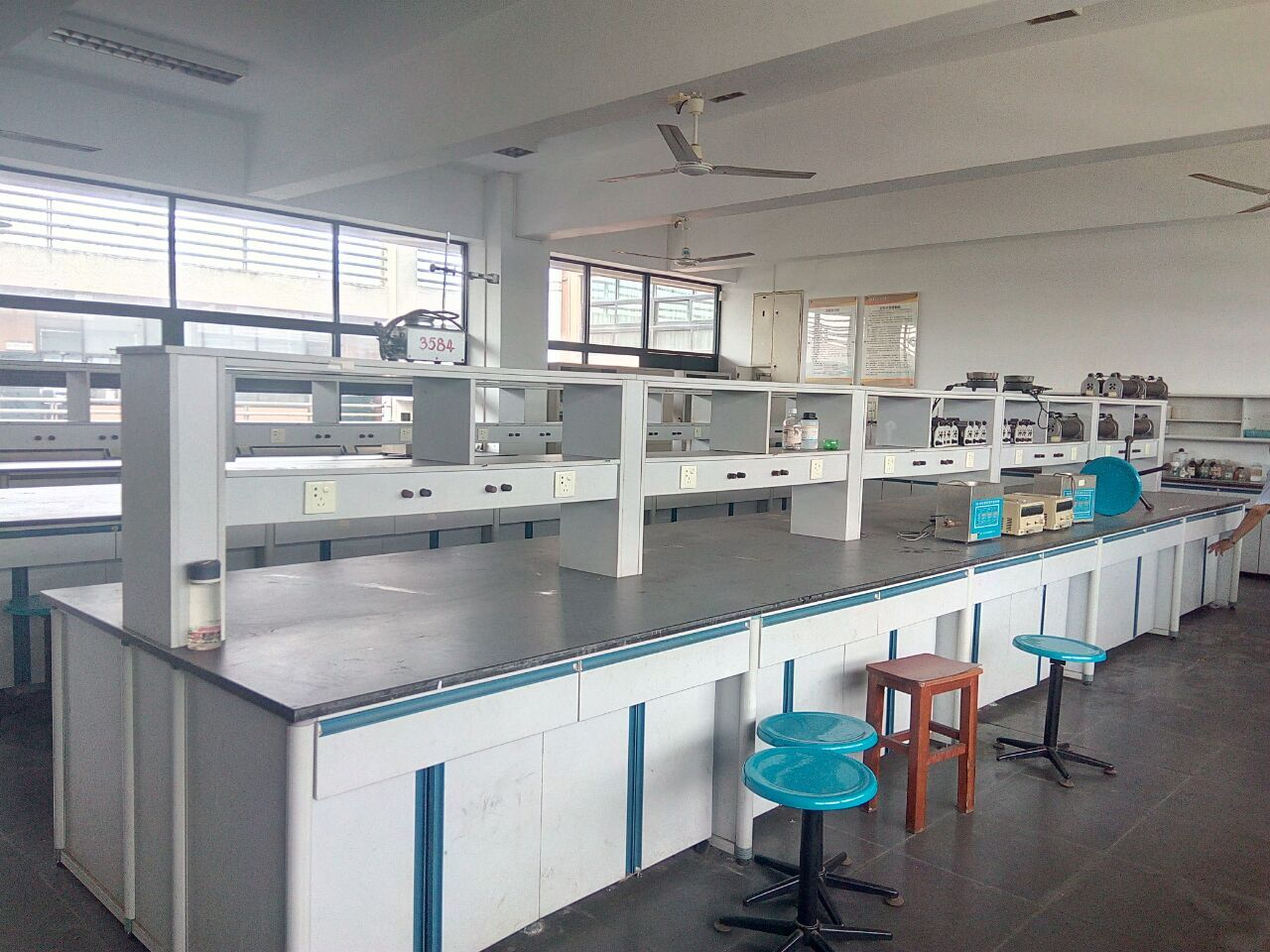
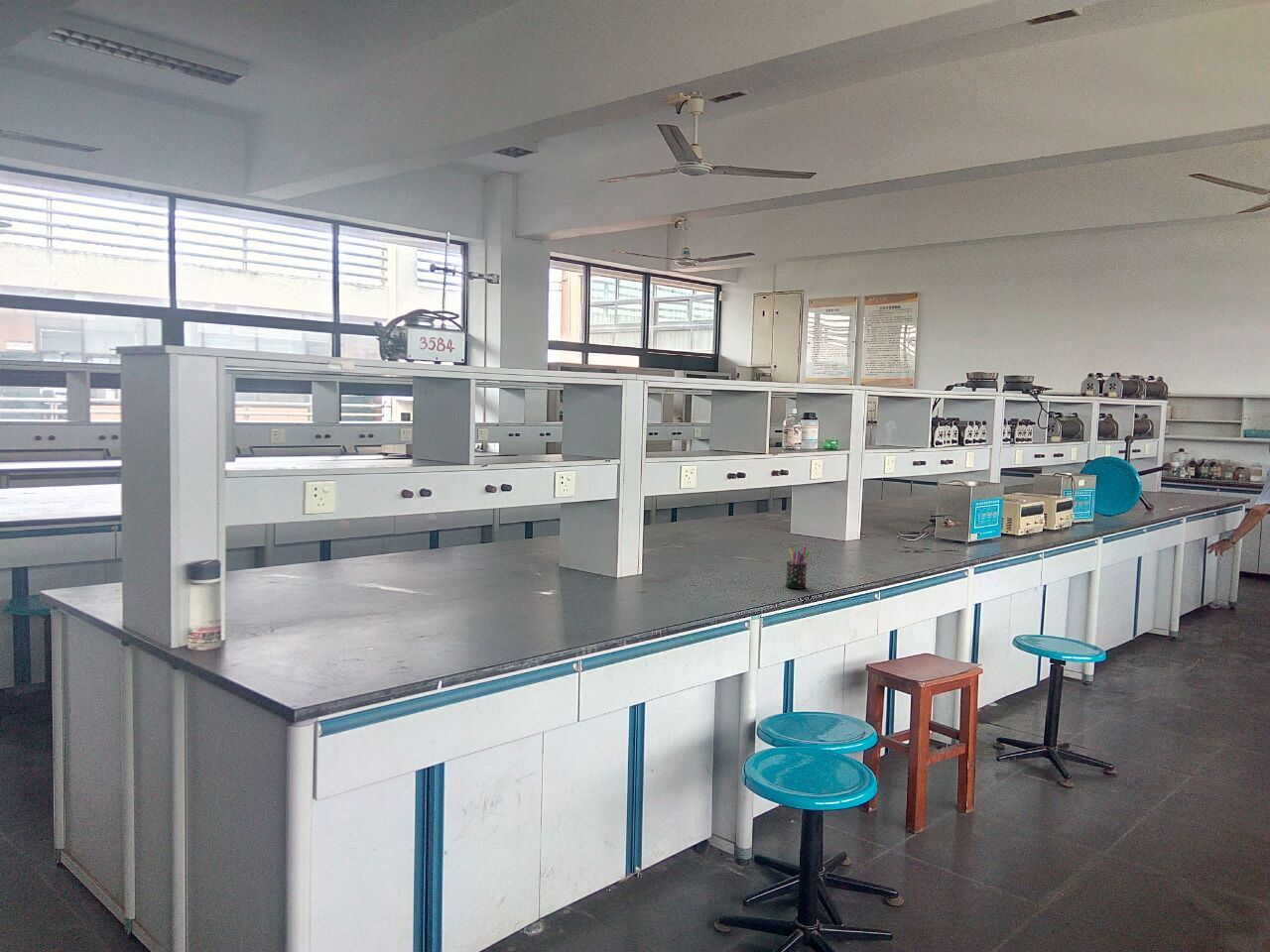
+ pen holder [785,546,811,590]
